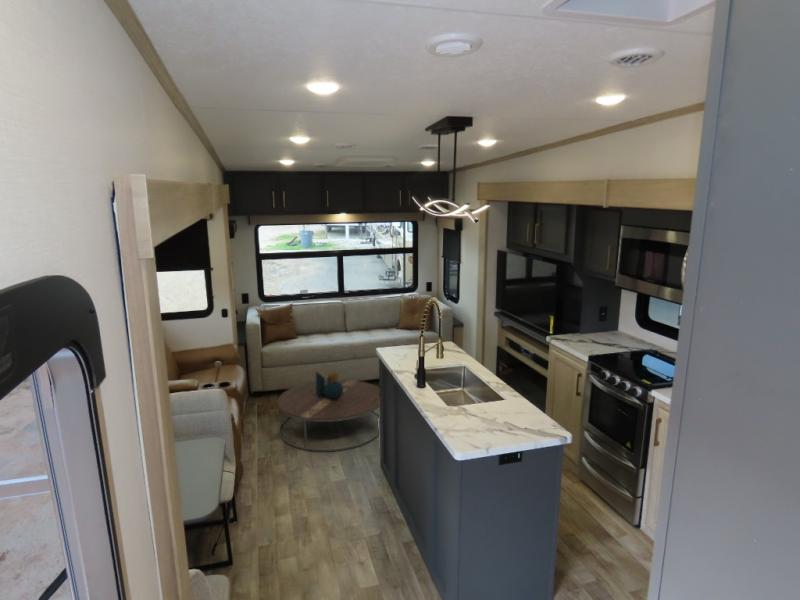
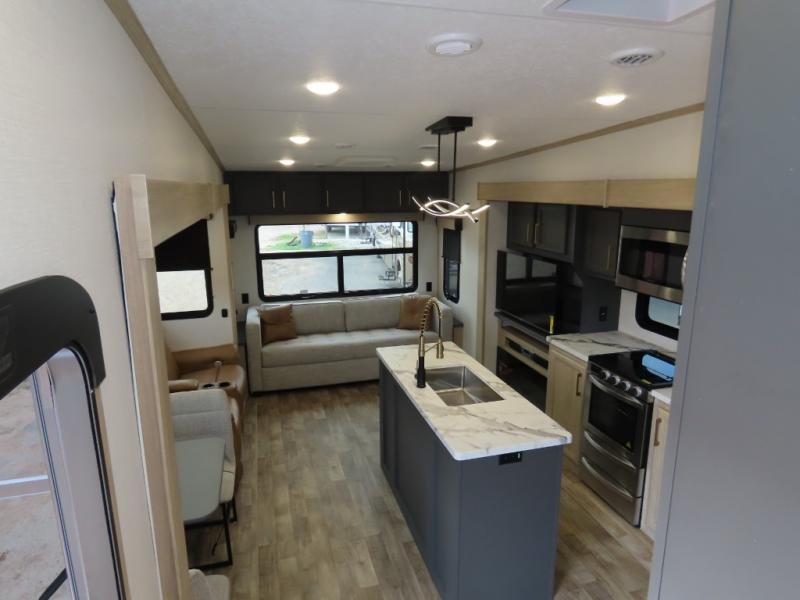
- coffee table [276,371,380,452]
